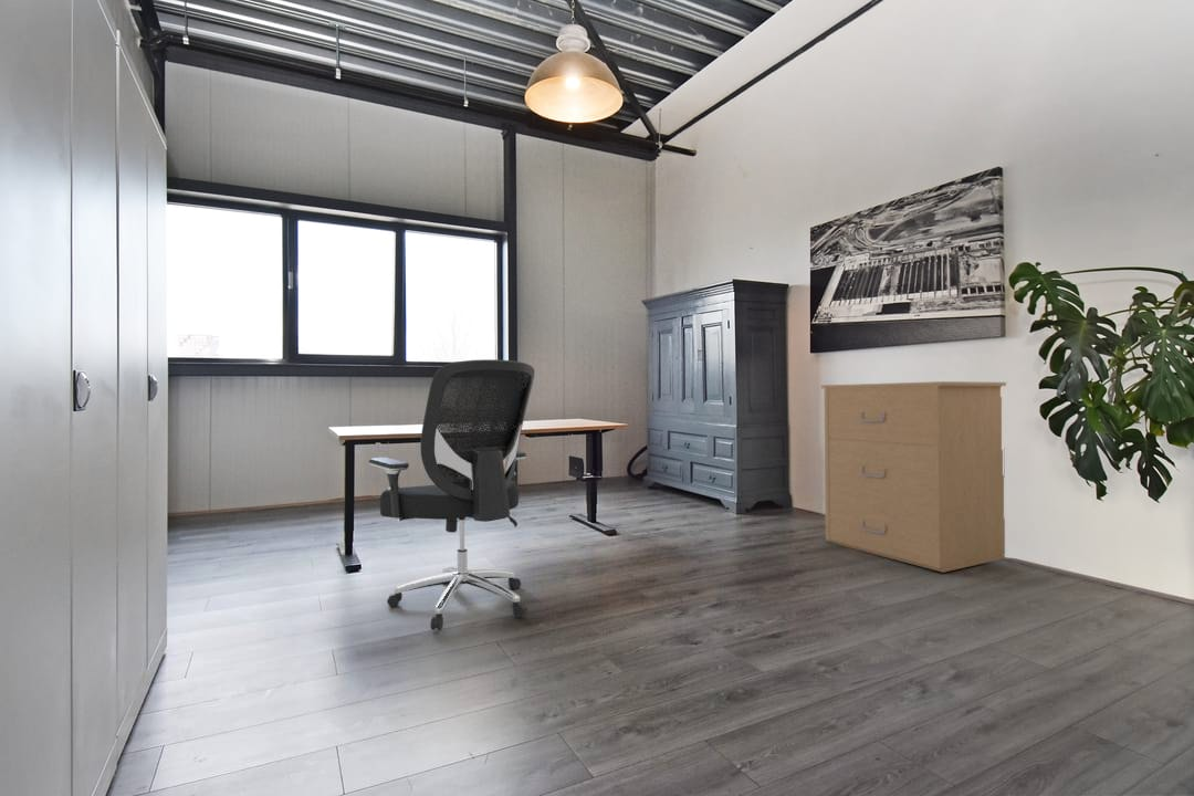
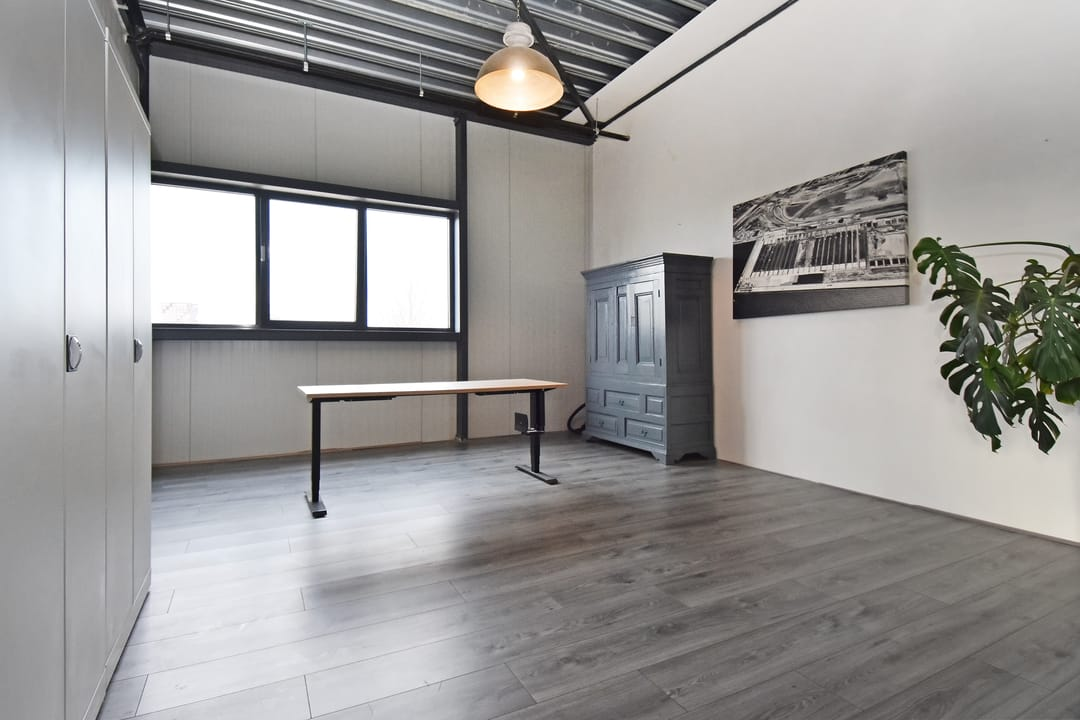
- chair [368,358,536,631]
- filing cabinet [820,380,1007,574]
